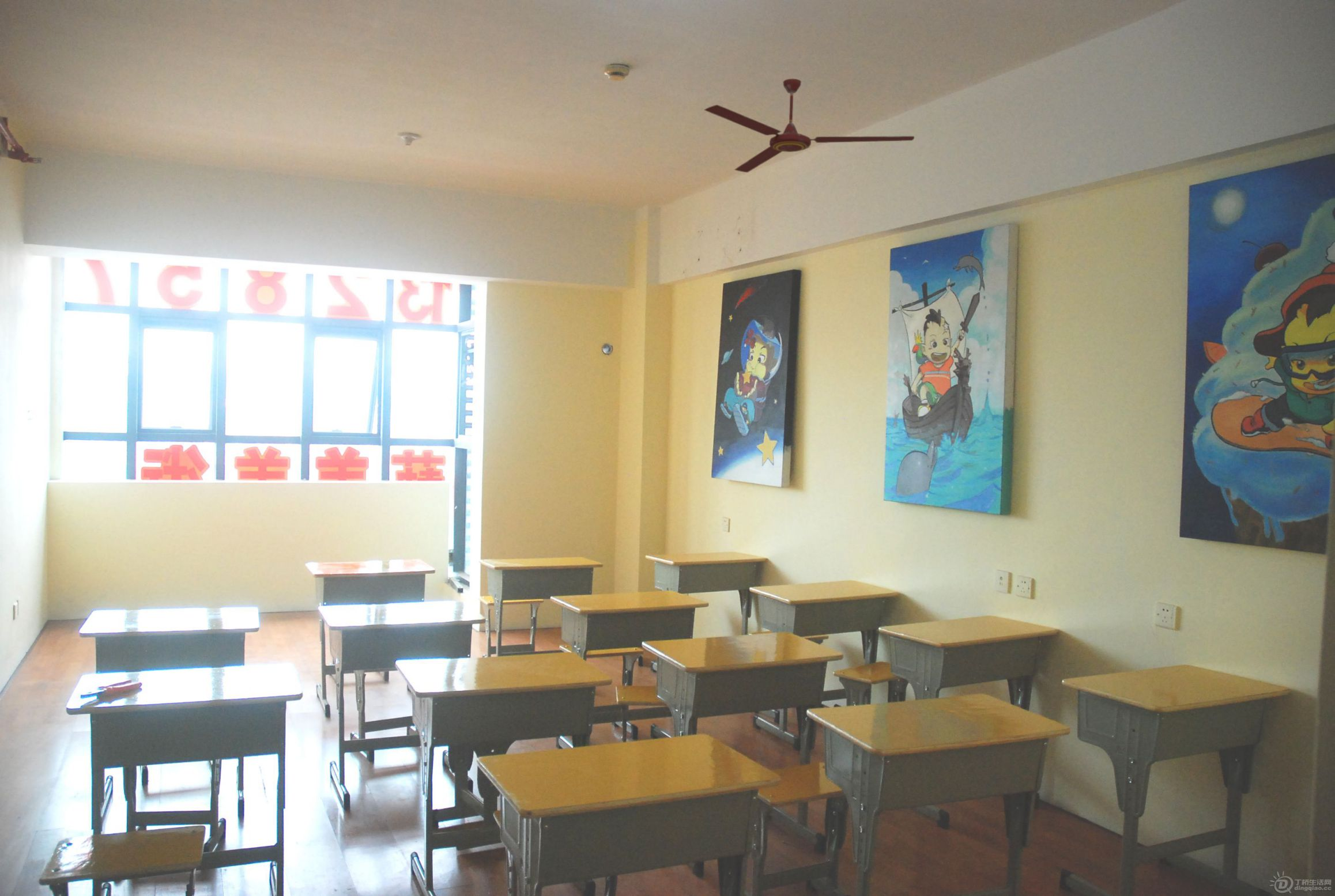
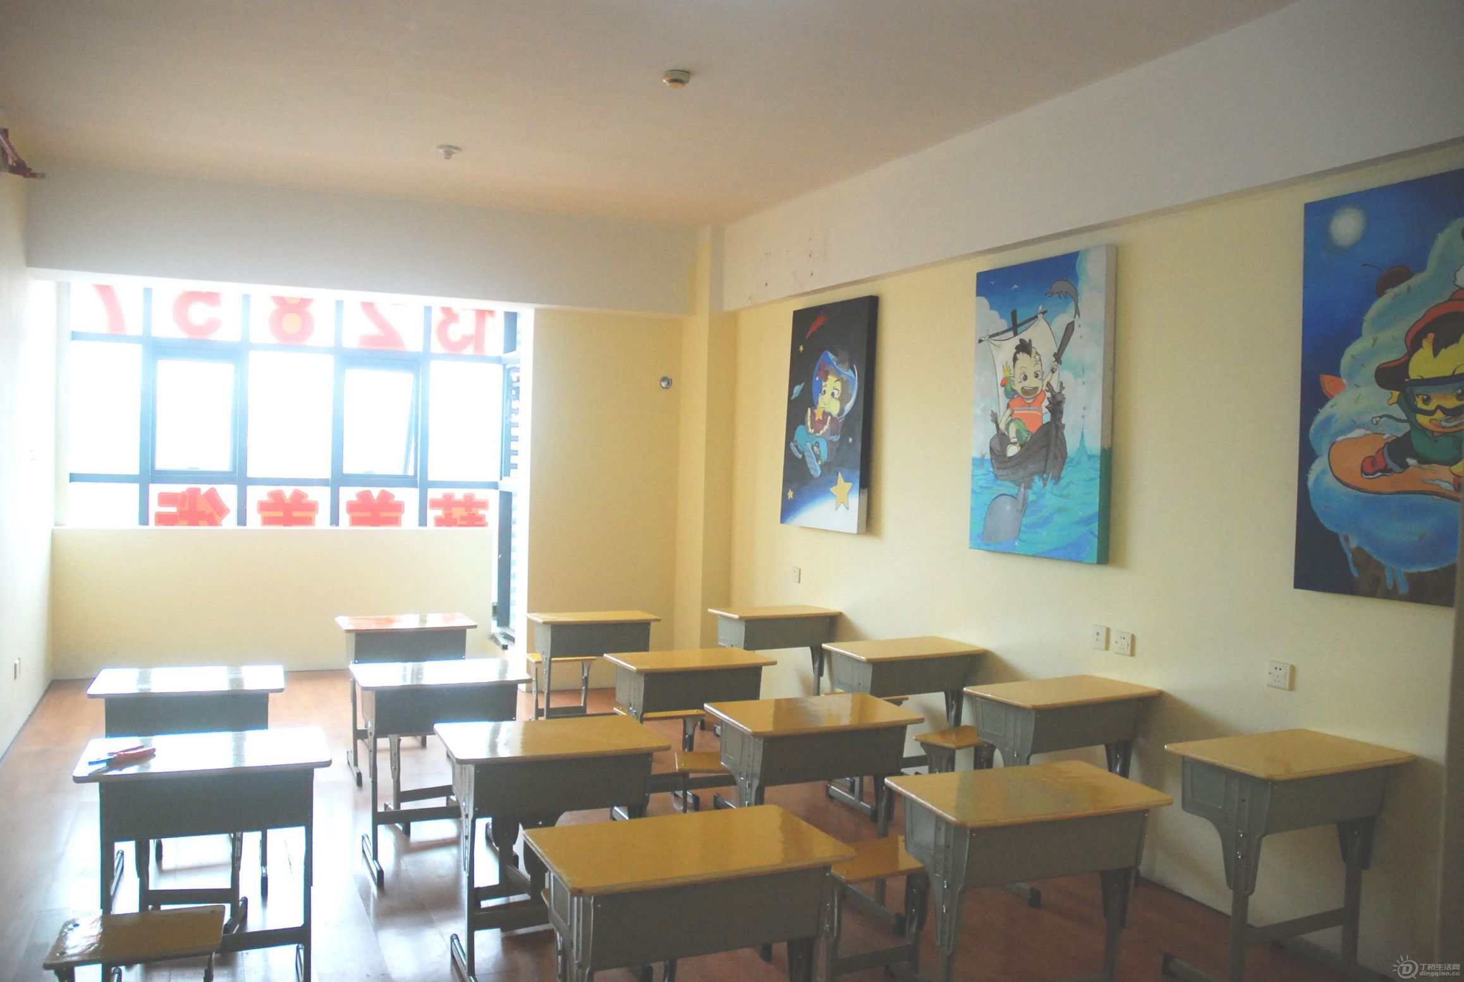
- ceiling fan [704,78,915,173]
